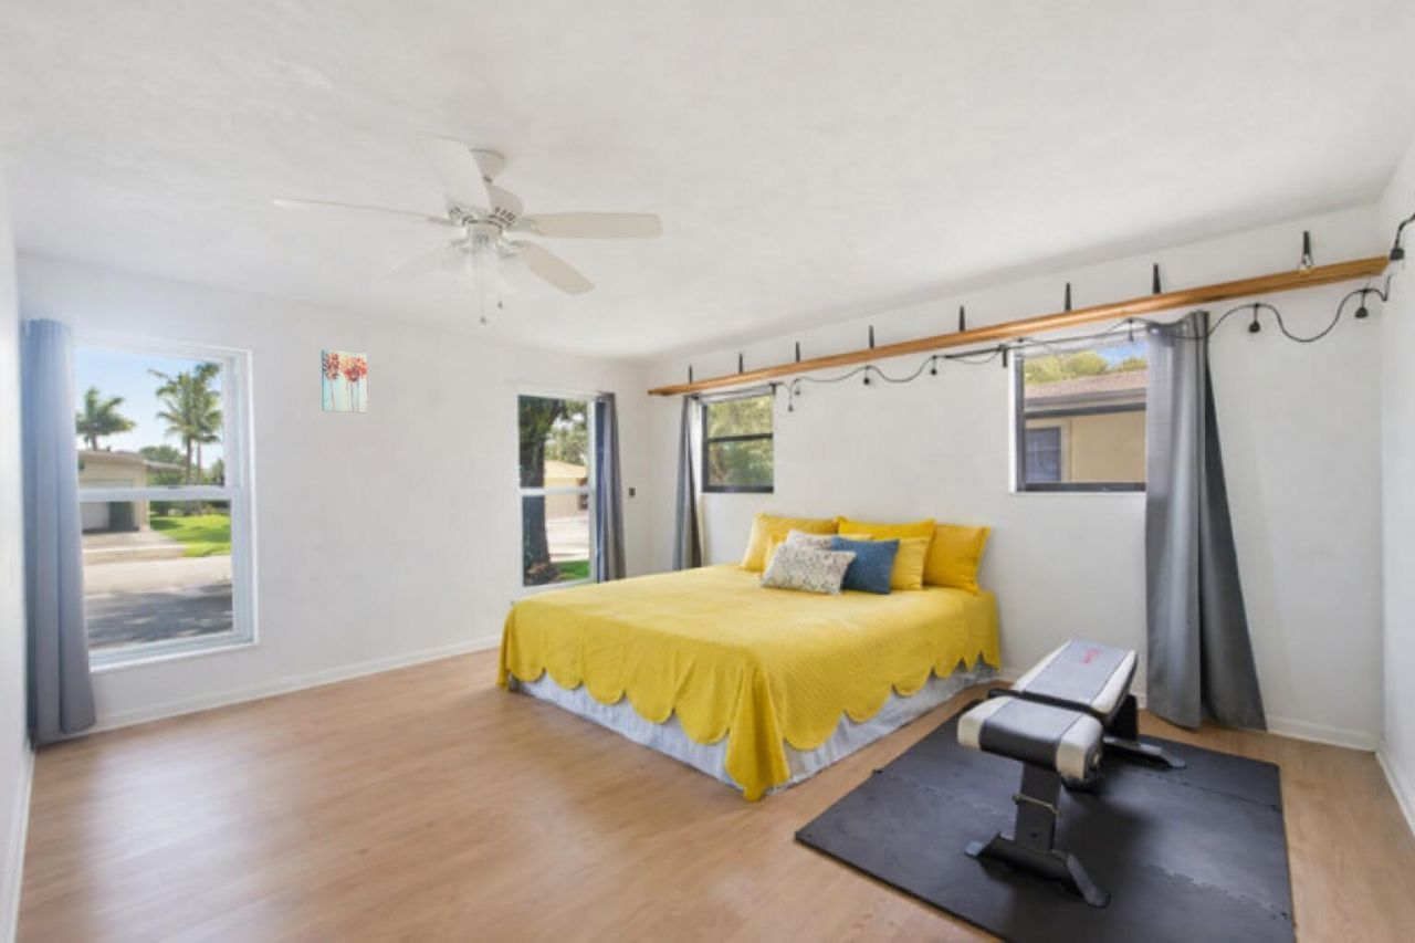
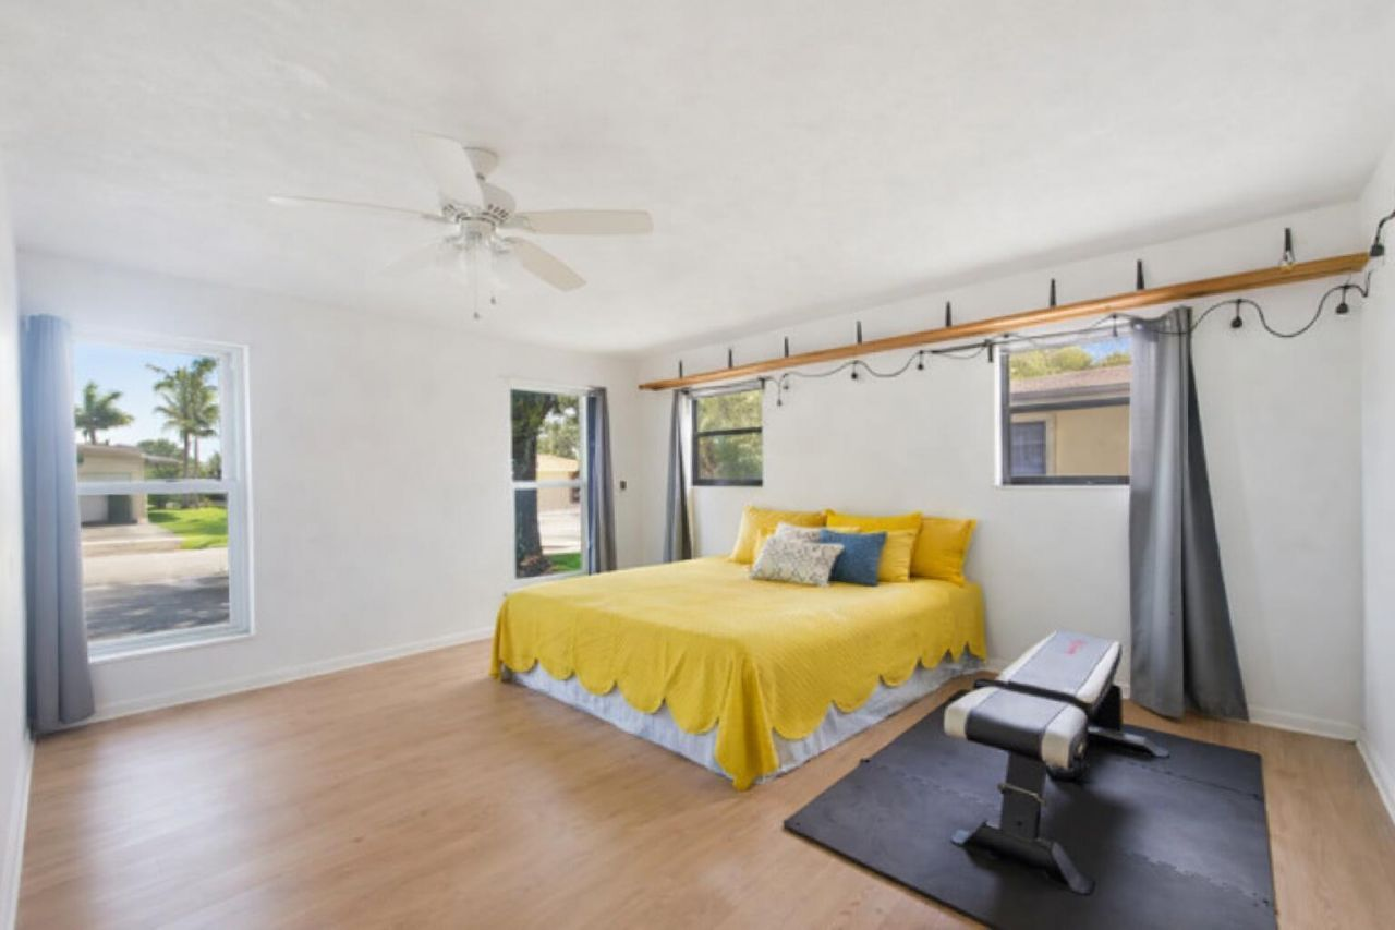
- wall art [321,348,369,415]
